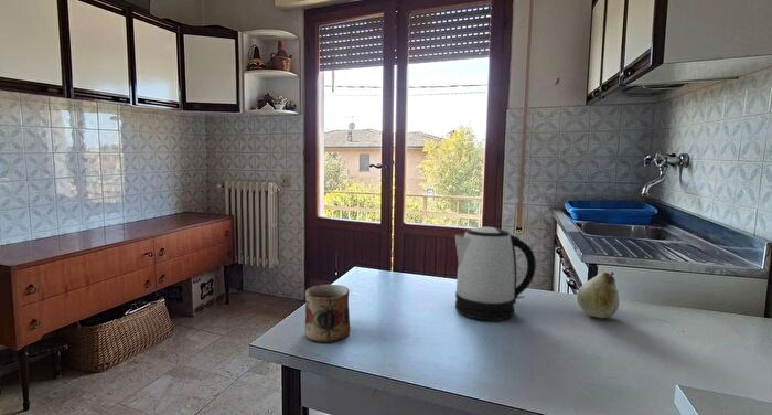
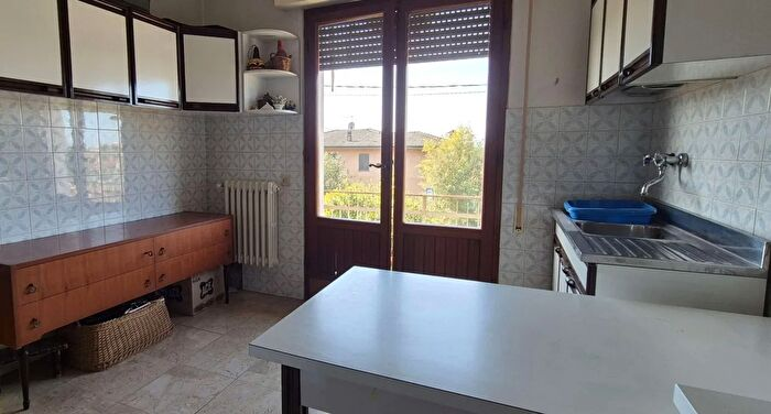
- mug [303,284,351,343]
- kettle [454,226,537,321]
- fruit [576,270,621,319]
